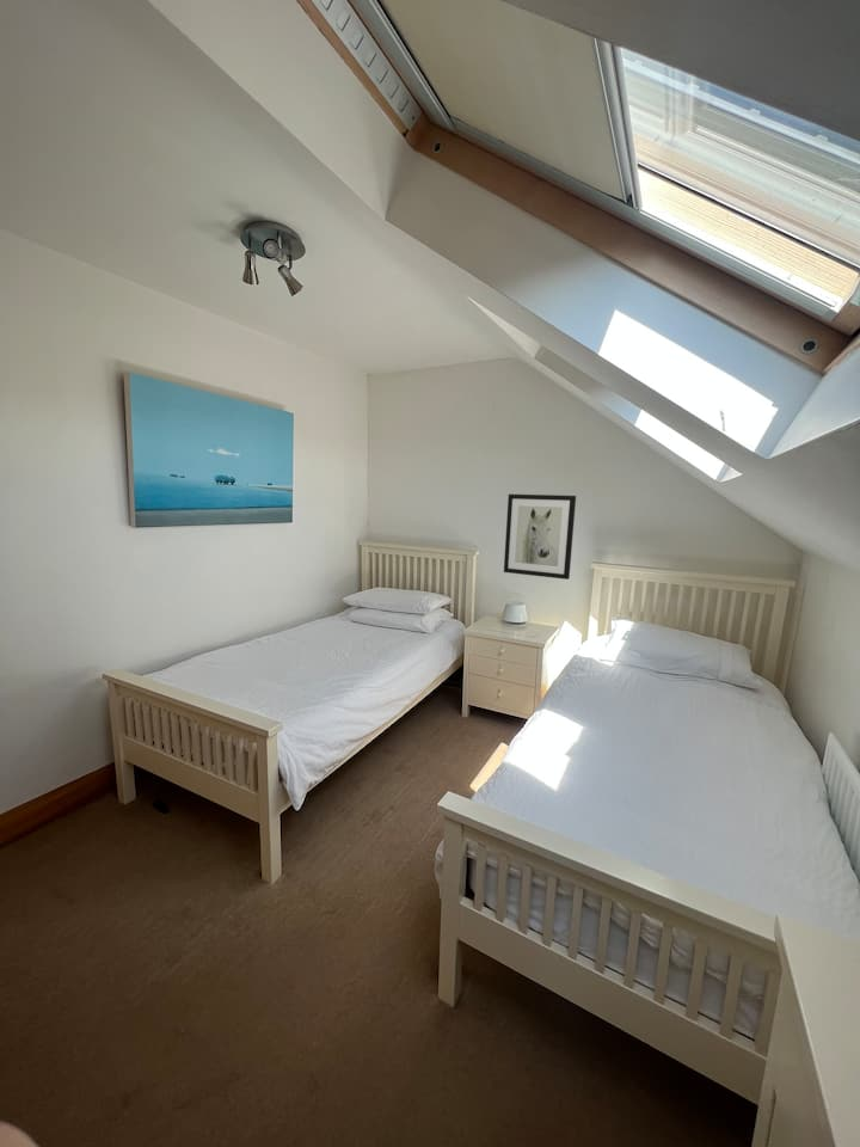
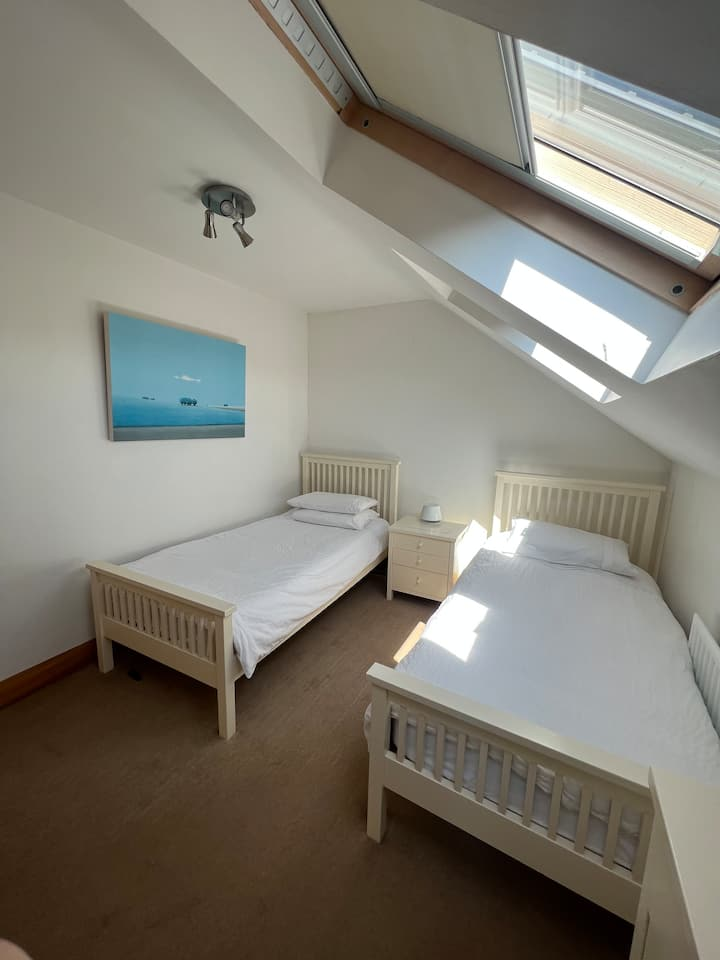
- wall art [503,493,577,581]
